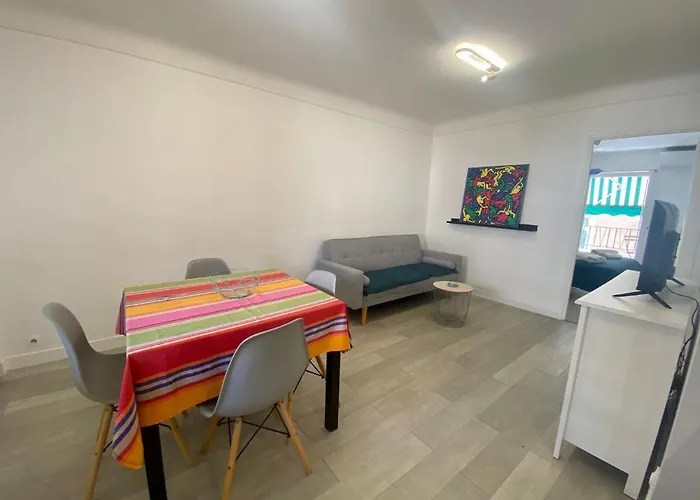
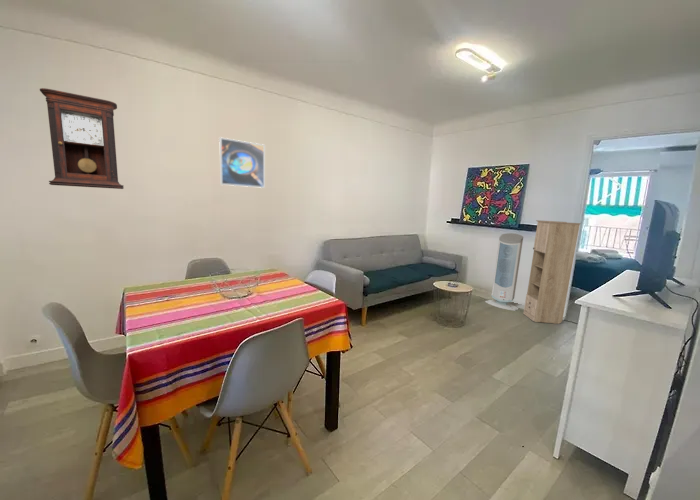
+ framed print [218,136,266,189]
+ pendulum clock [39,87,125,190]
+ air purifier [484,232,524,312]
+ storage cabinet [522,219,582,325]
